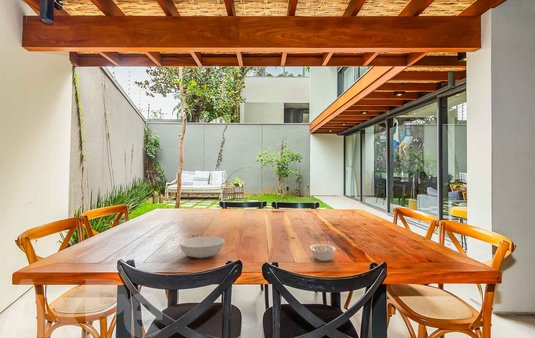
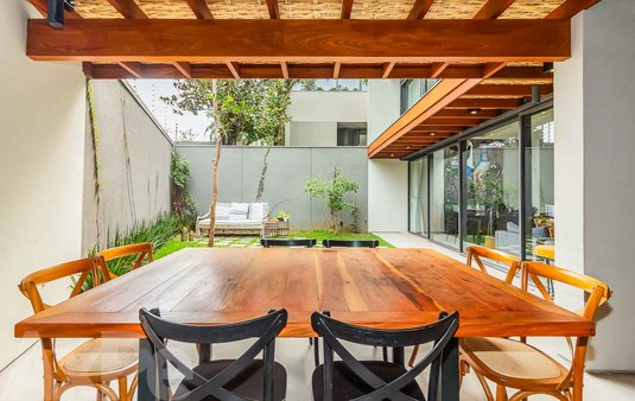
- serving bowl [179,236,225,259]
- legume [309,241,337,262]
